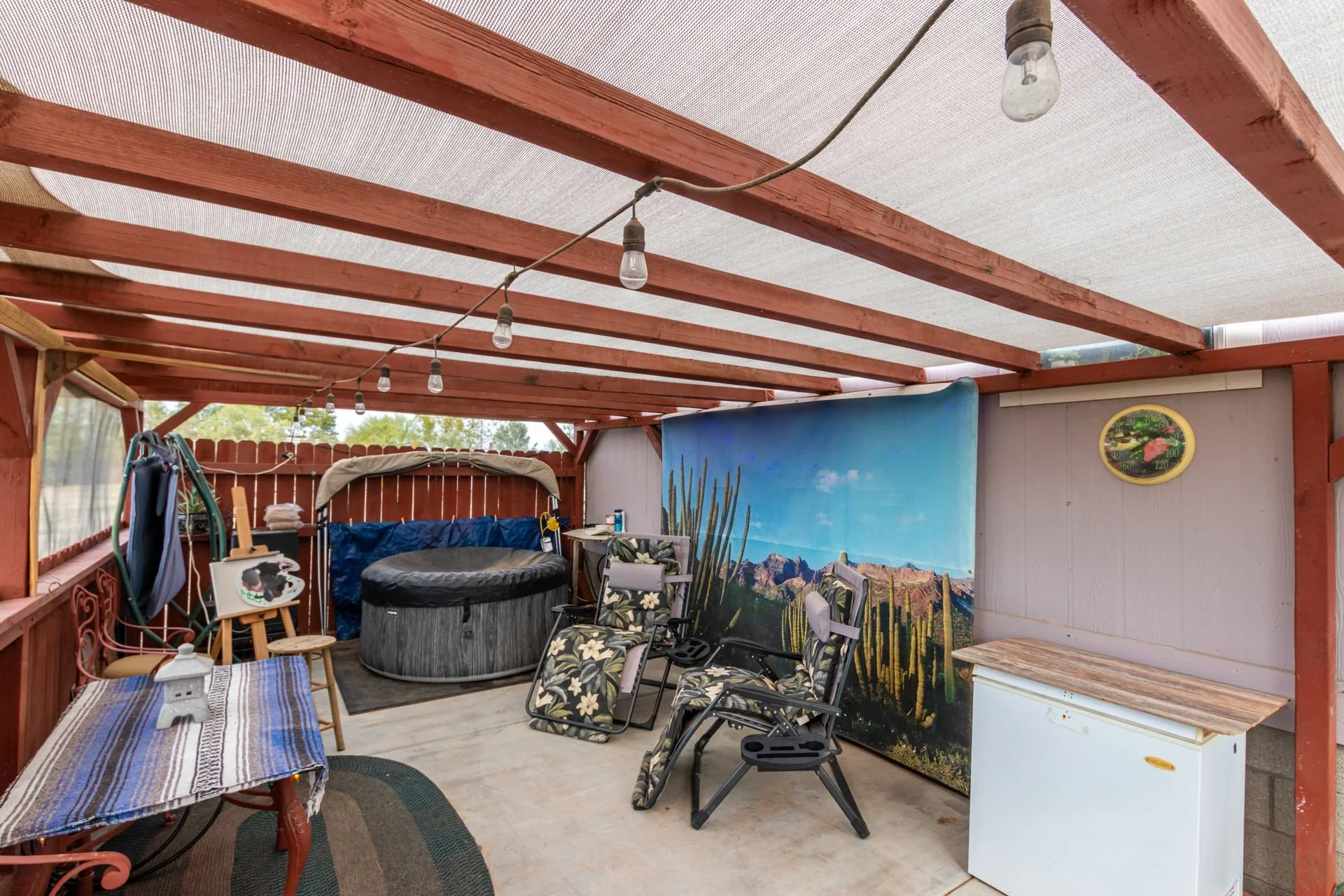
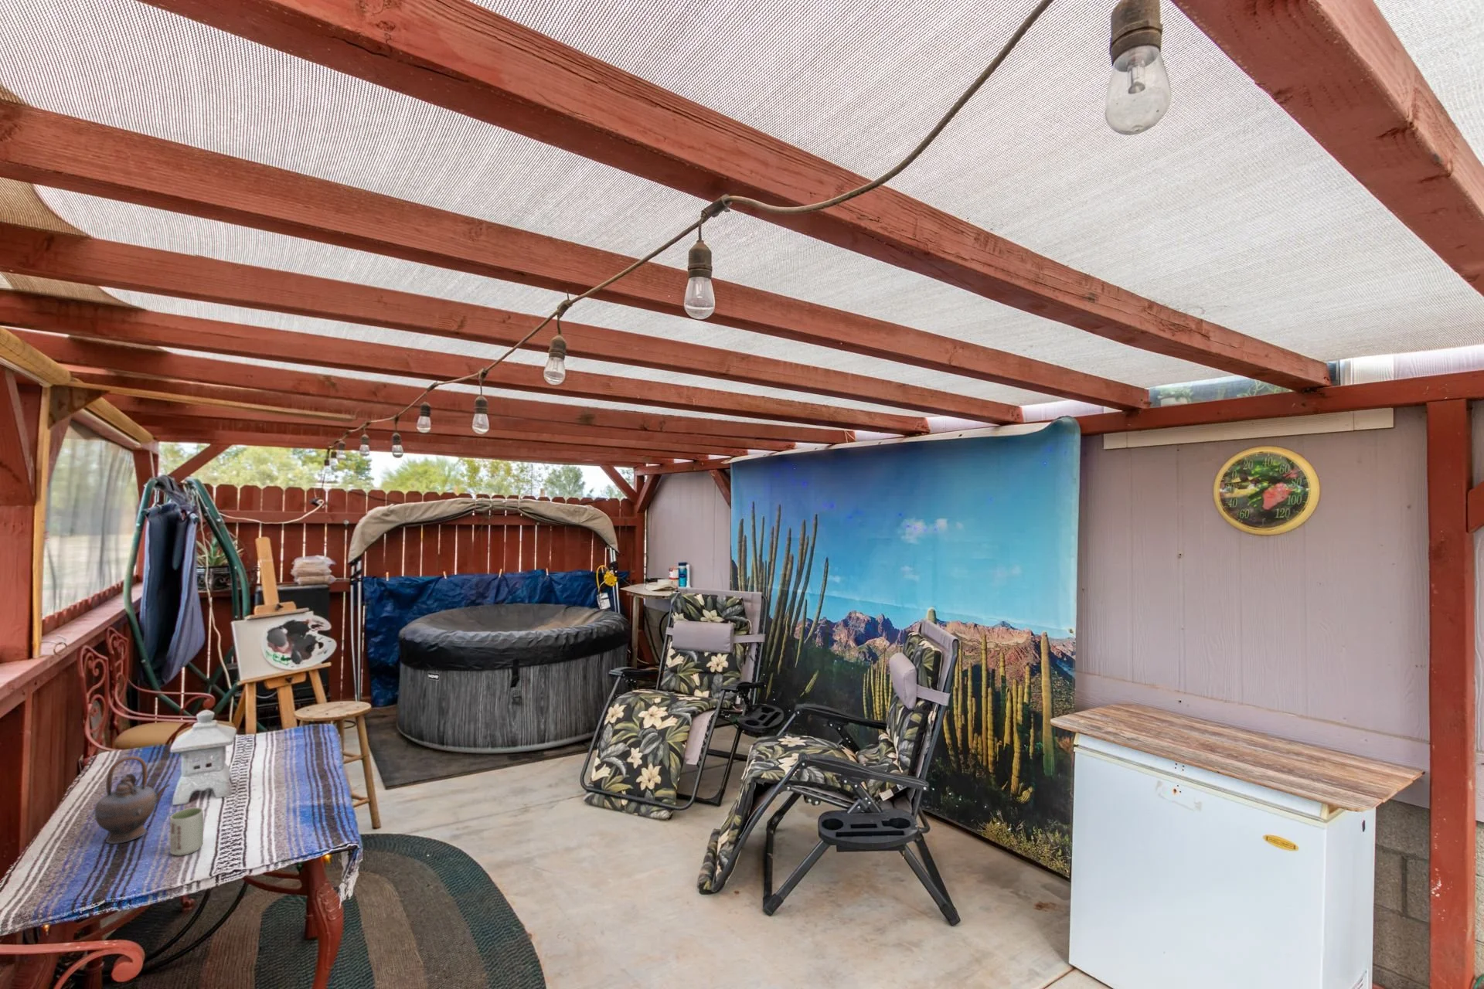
+ cup [169,807,204,857]
+ teapot [94,755,171,844]
